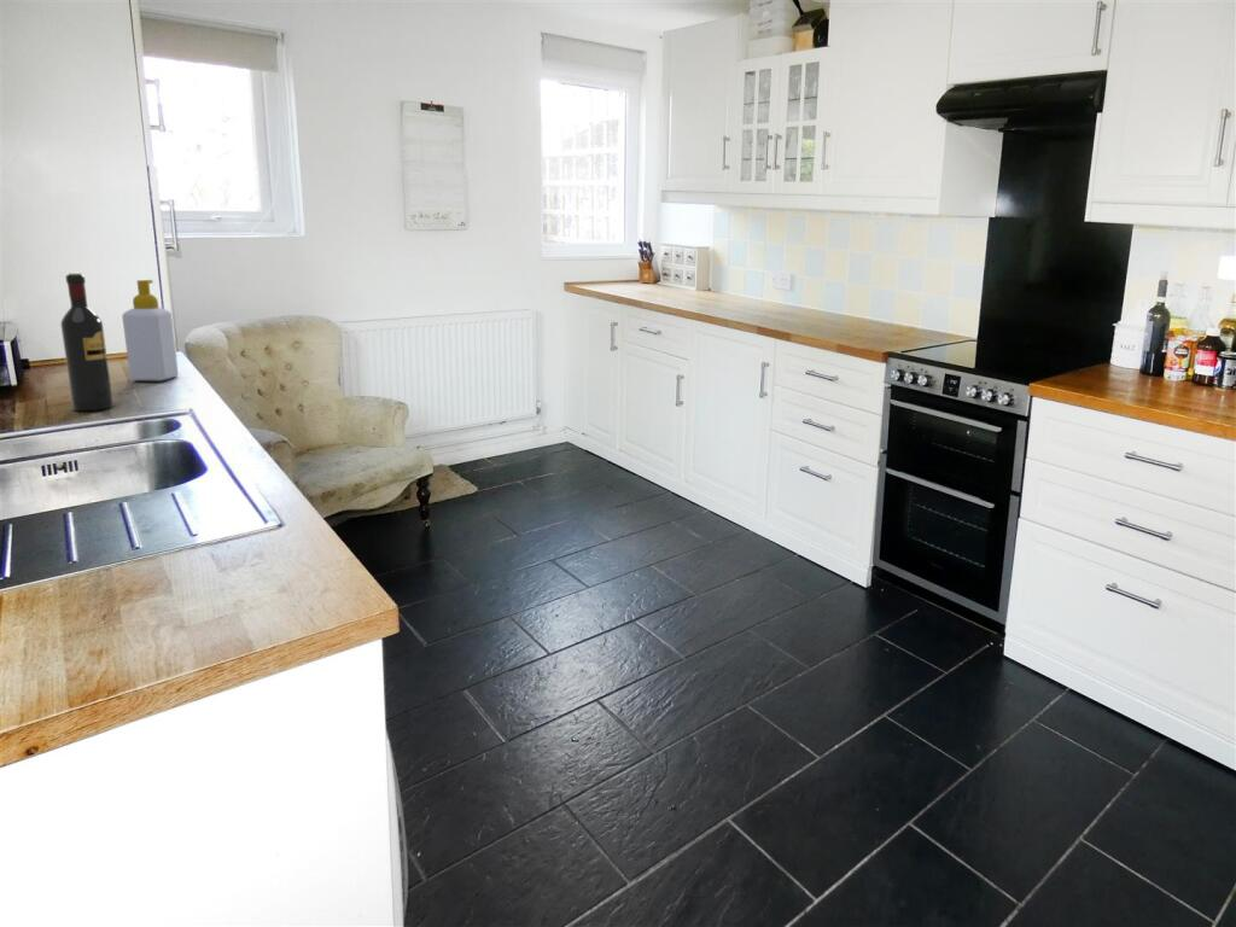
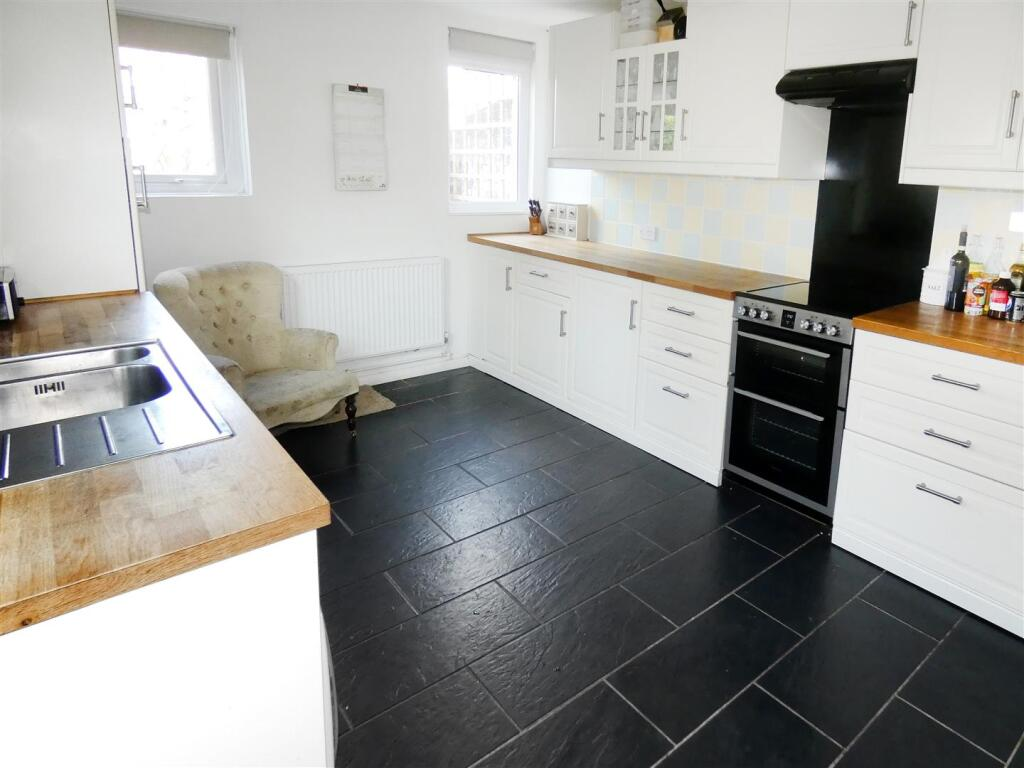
- wine bottle [59,273,115,412]
- soap bottle [121,279,180,381]
